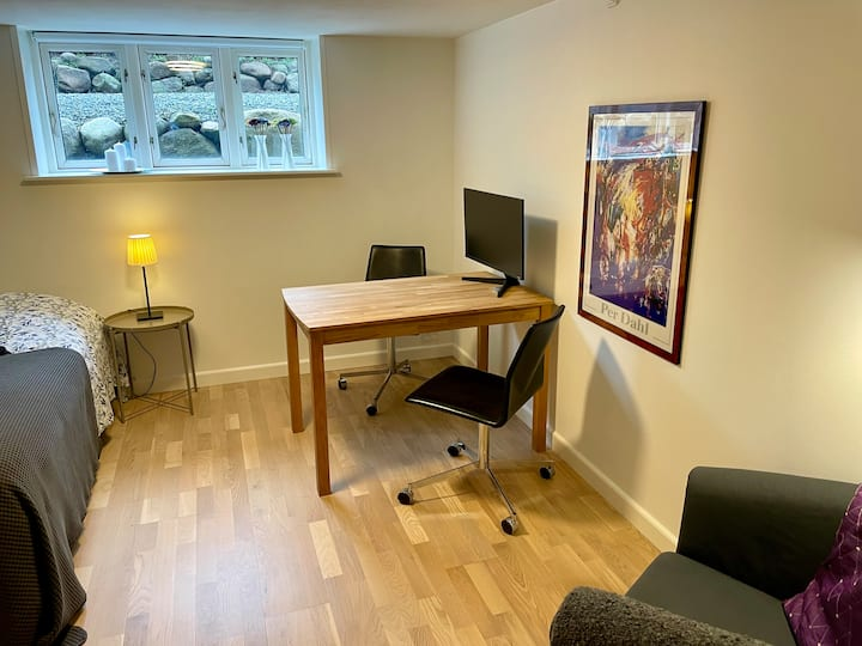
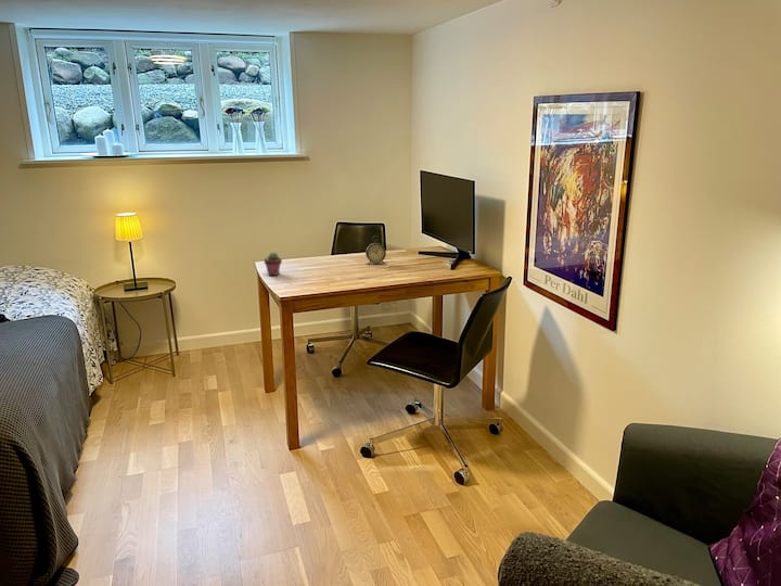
+ alarm clock [364,234,387,266]
+ potted succulent [264,251,283,277]
